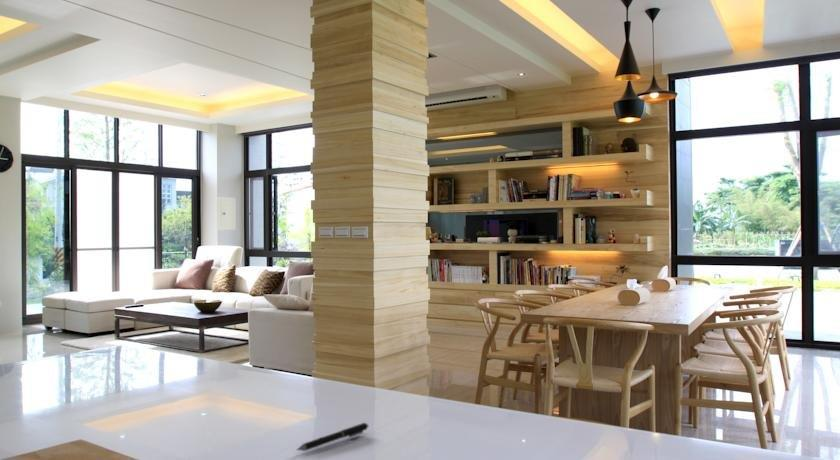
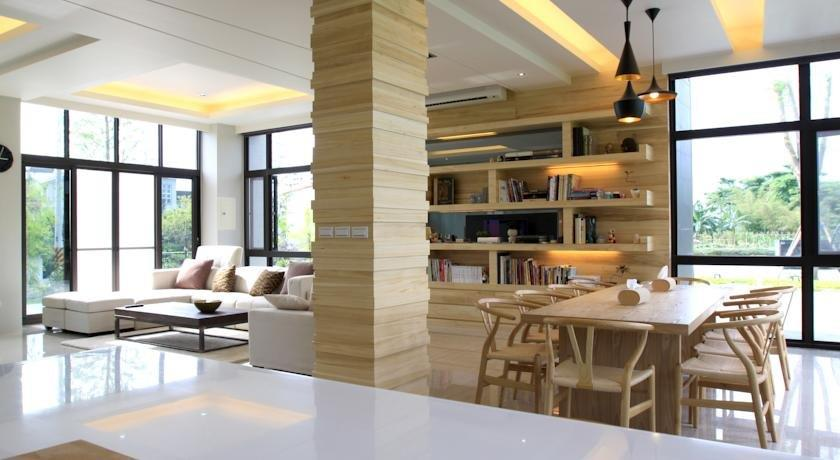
- pen [296,422,369,452]
